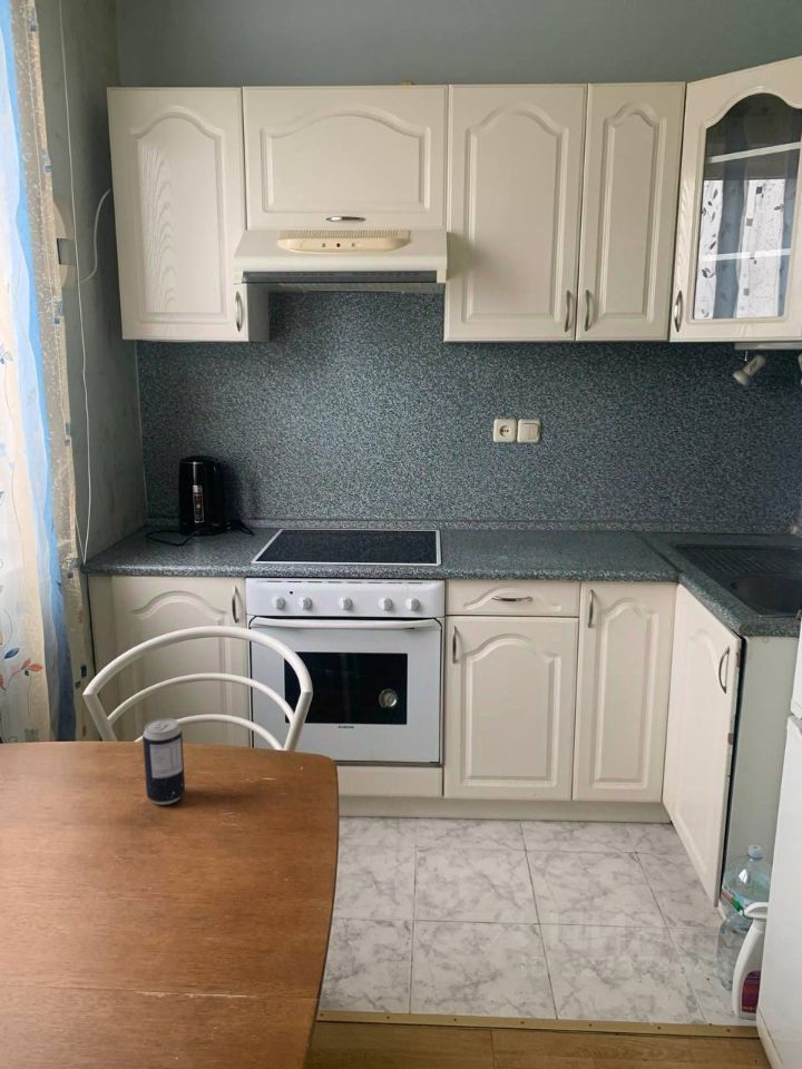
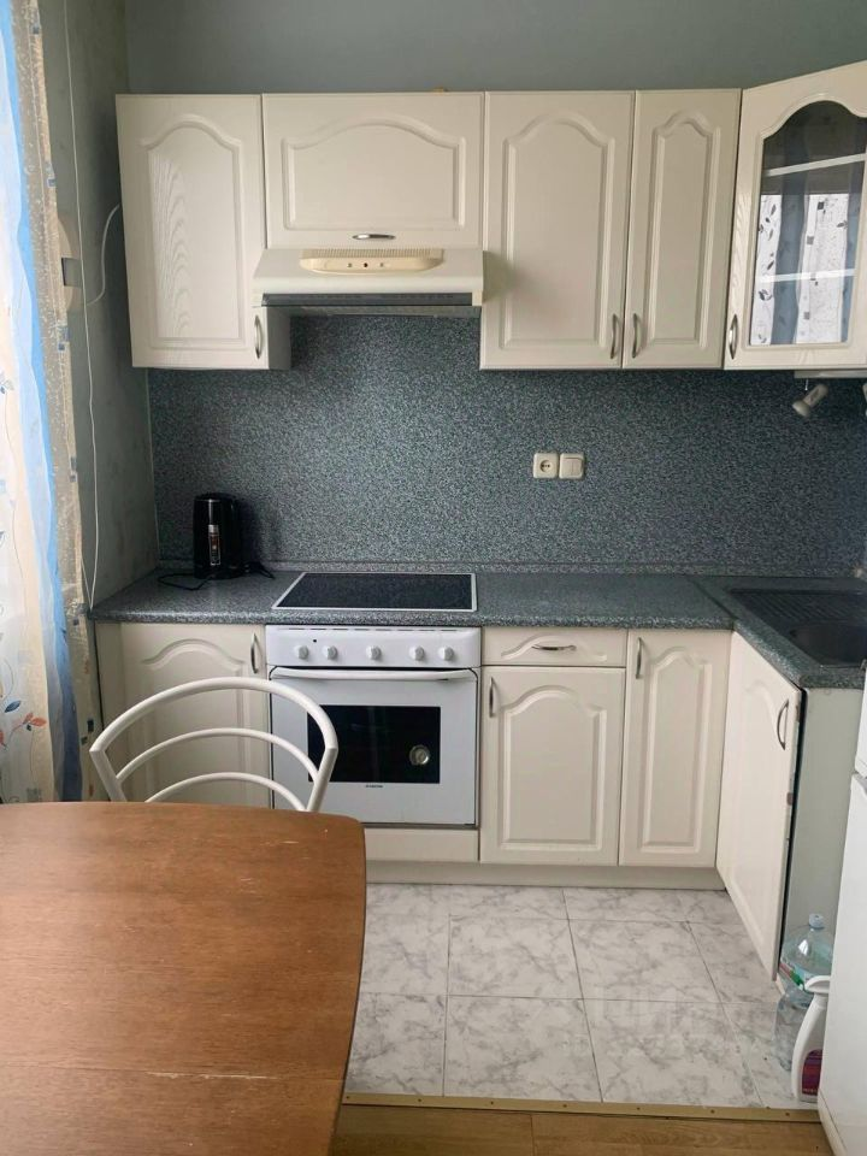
- beverage can [141,717,186,806]
